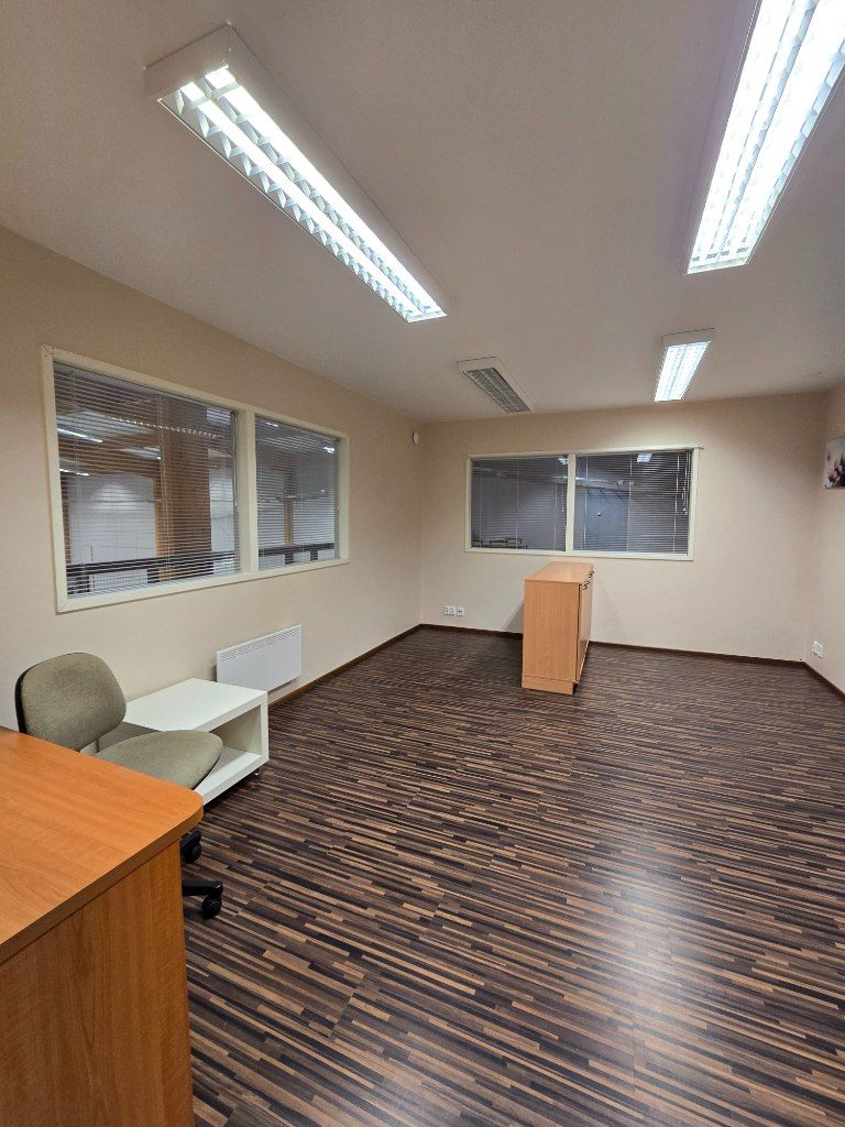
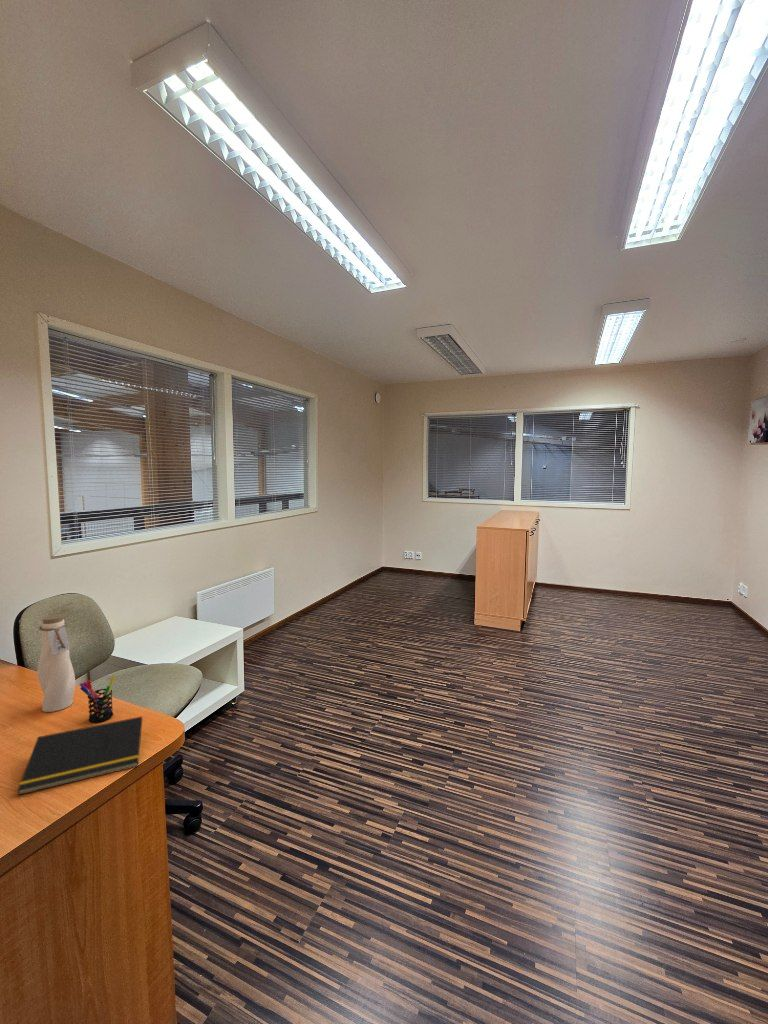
+ notepad [17,715,143,796]
+ water bottle [36,614,76,713]
+ pen holder [79,674,116,724]
